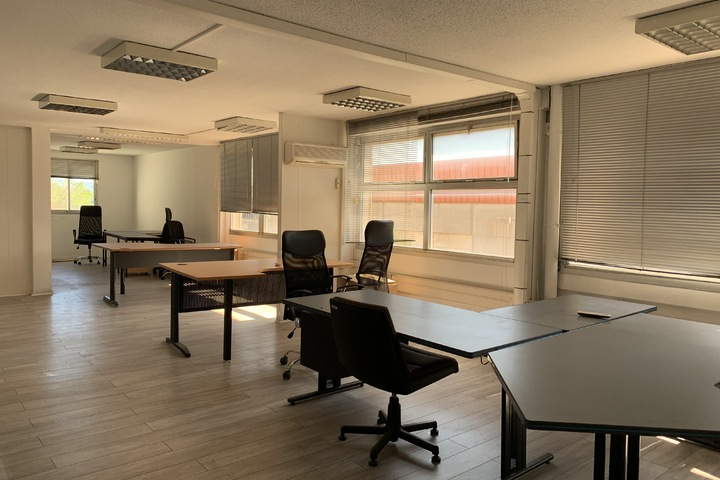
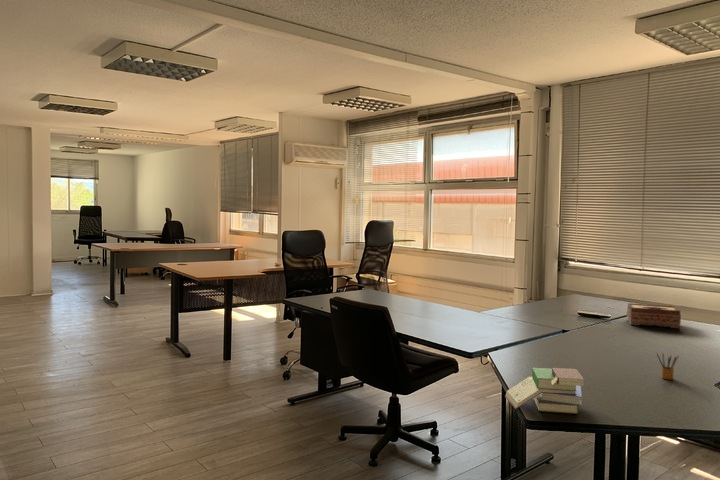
+ pencil box [656,353,680,380]
+ tissue box [626,302,682,329]
+ book [504,367,585,415]
